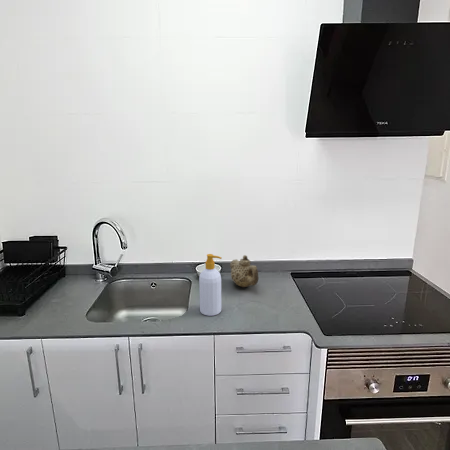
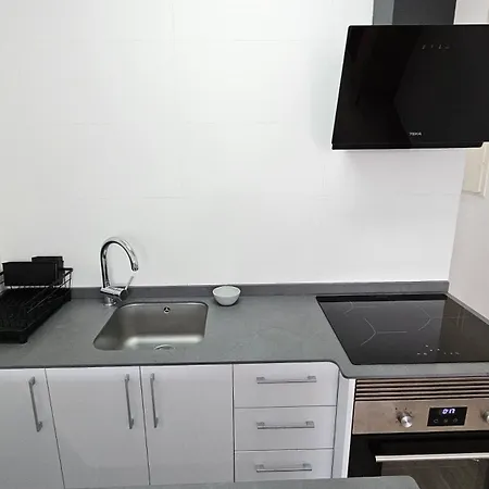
- soap bottle [198,253,223,317]
- teapot [229,254,260,288]
